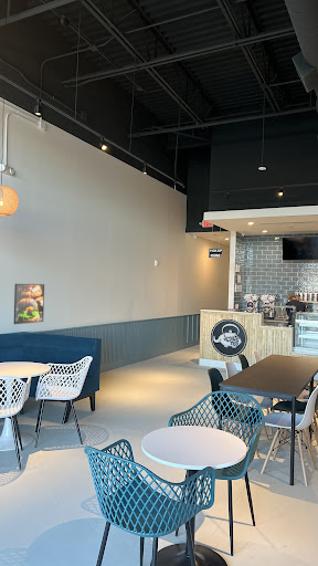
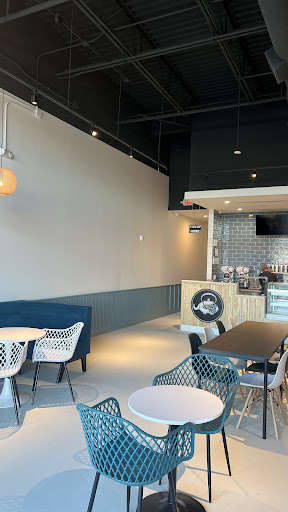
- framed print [13,283,45,325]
